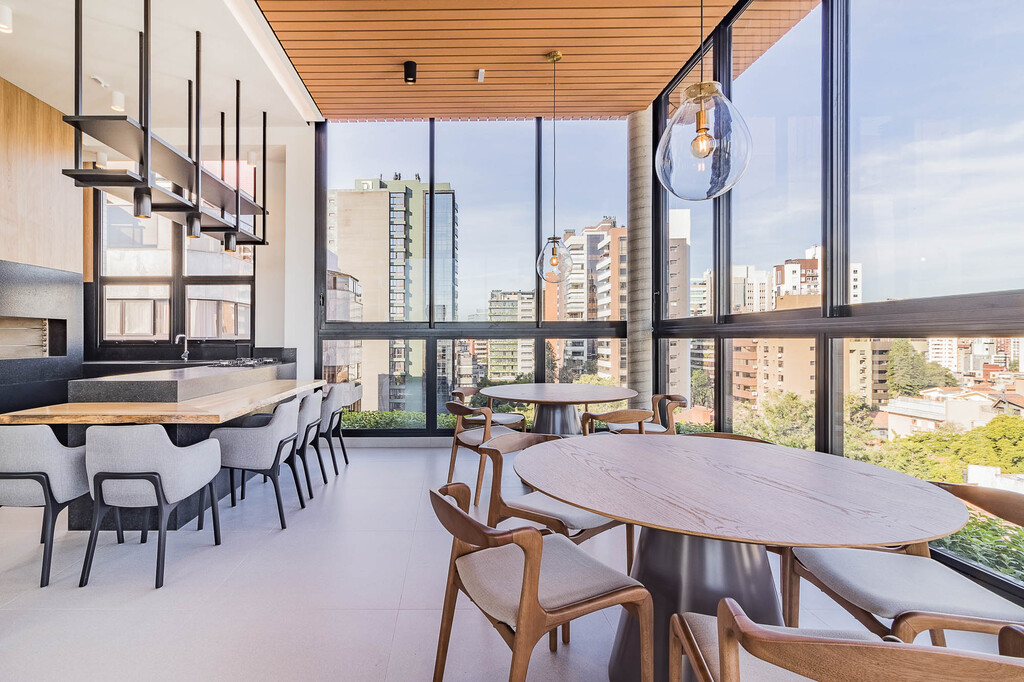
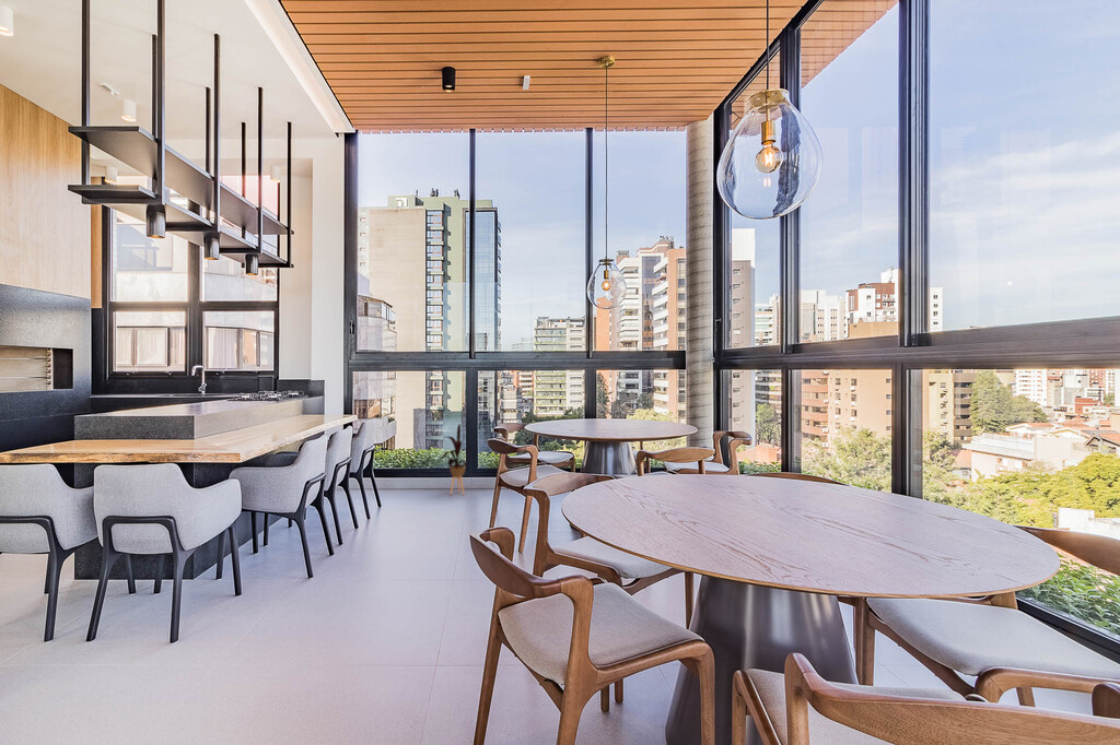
+ house plant [433,423,470,496]
